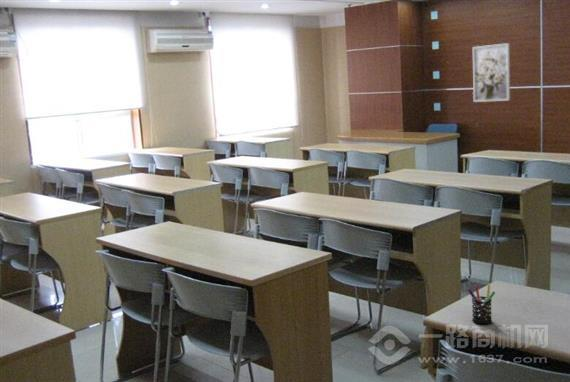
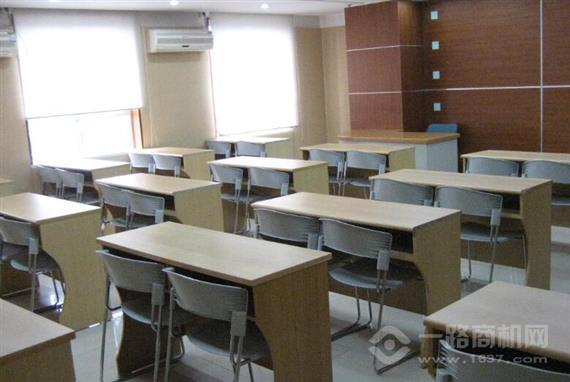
- wall art [472,42,511,103]
- pen holder [466,284,496,325]
